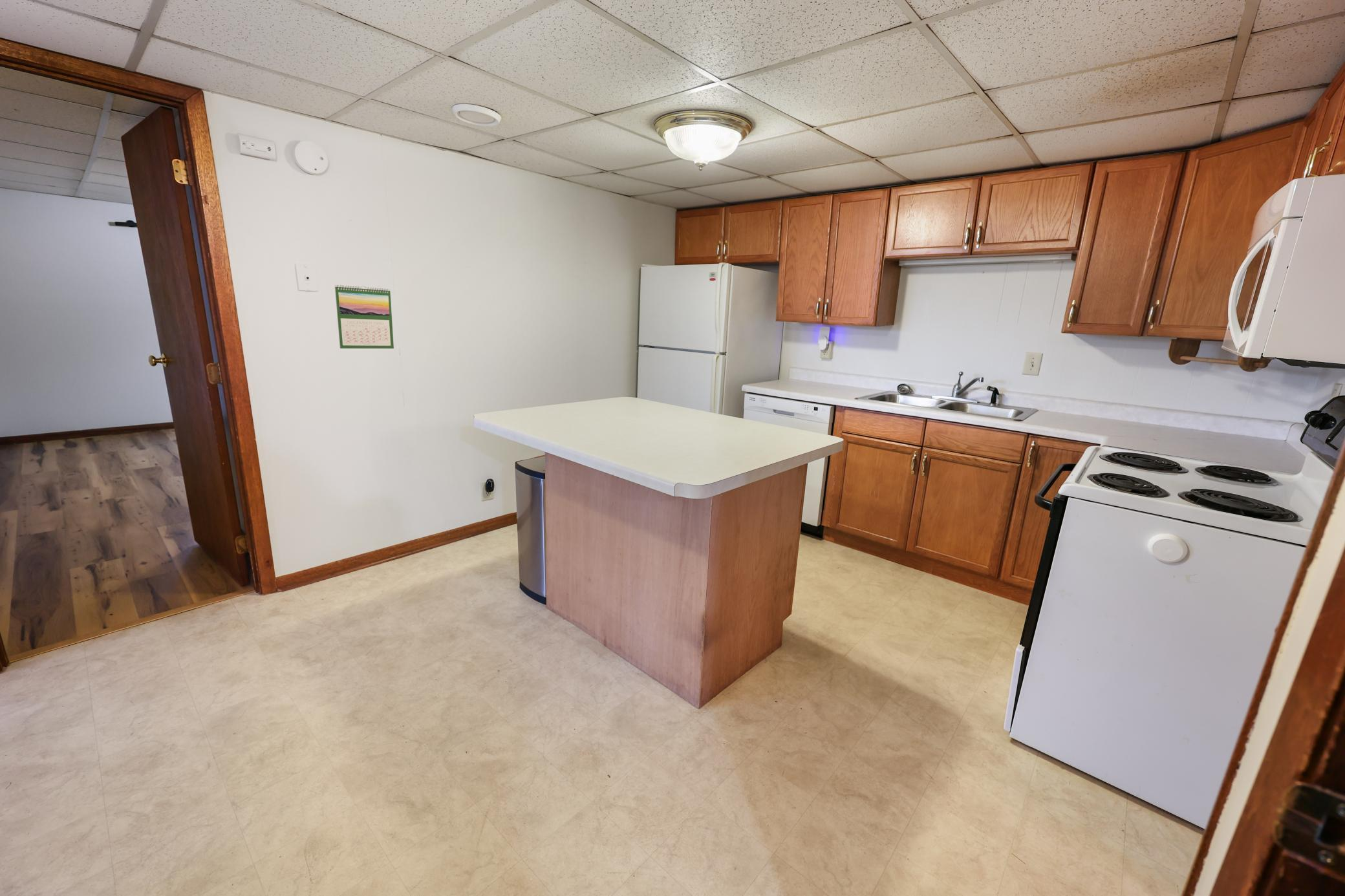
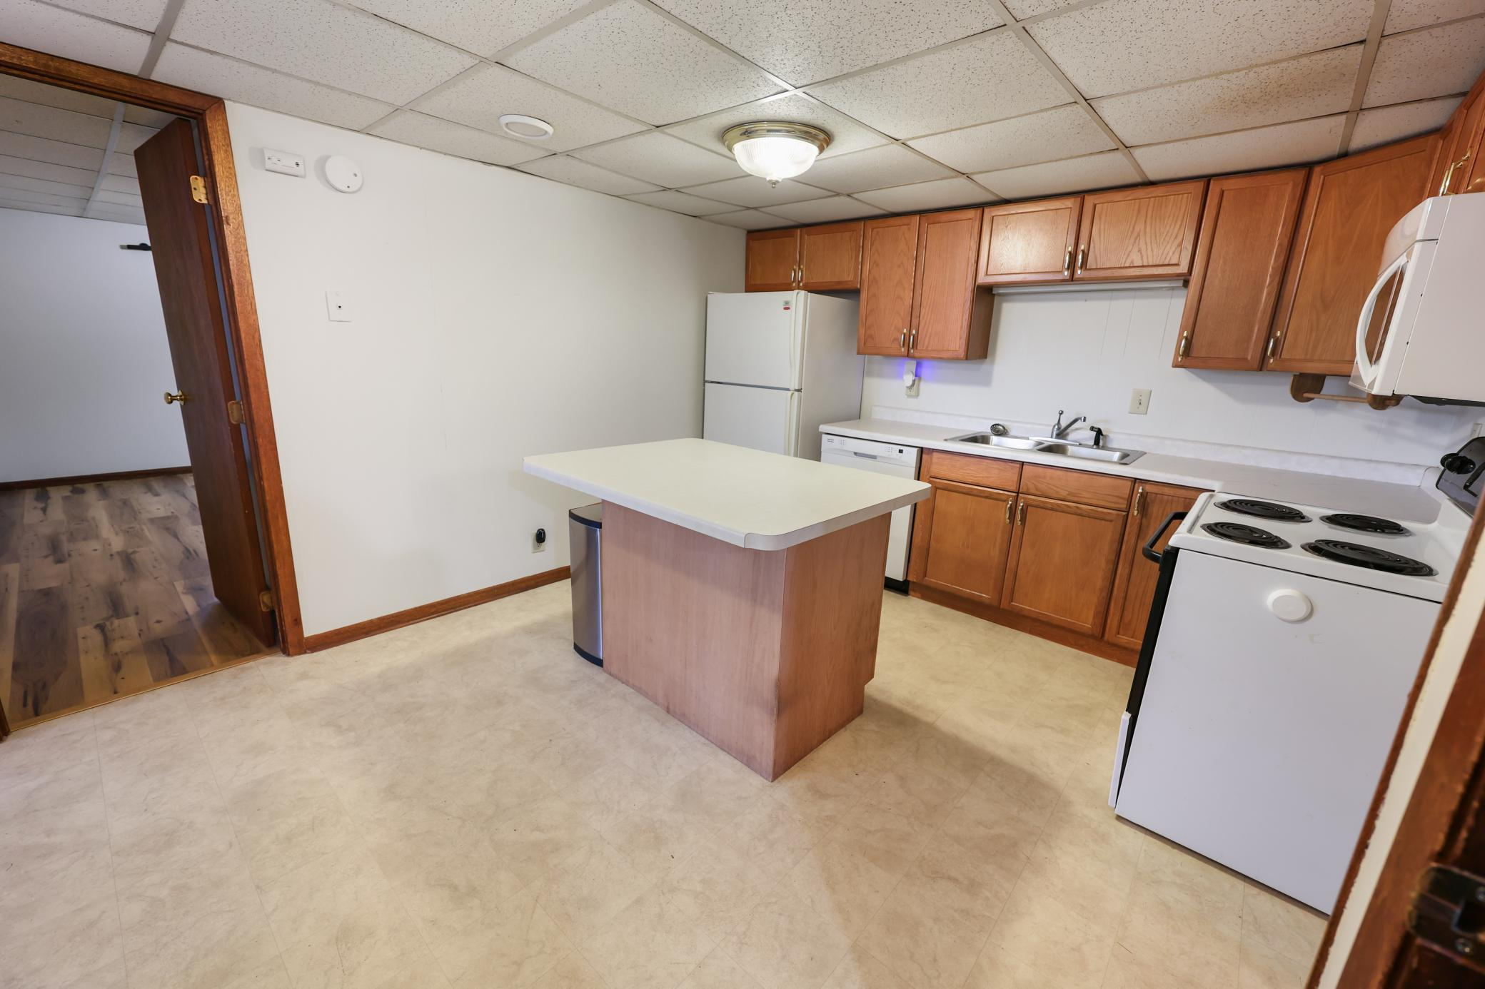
- calendar [334,284,394,349]
